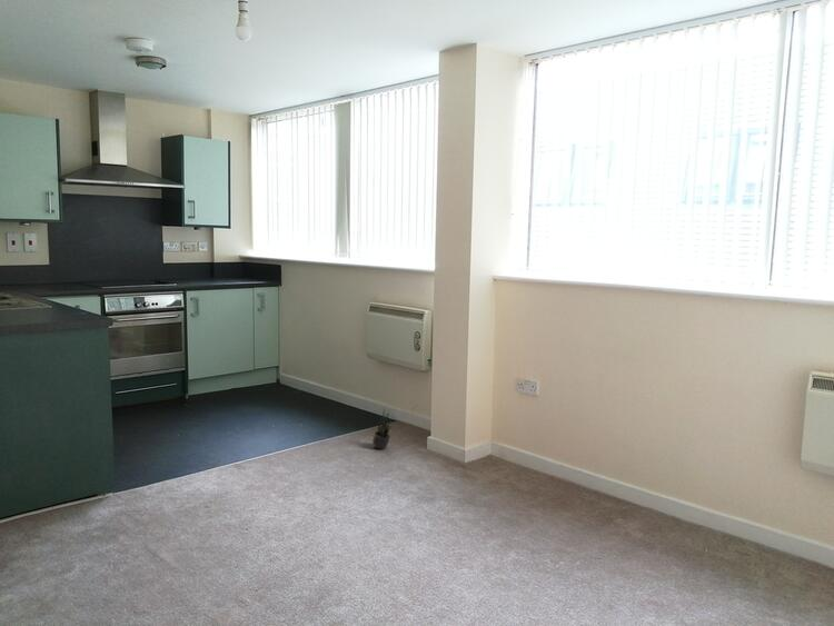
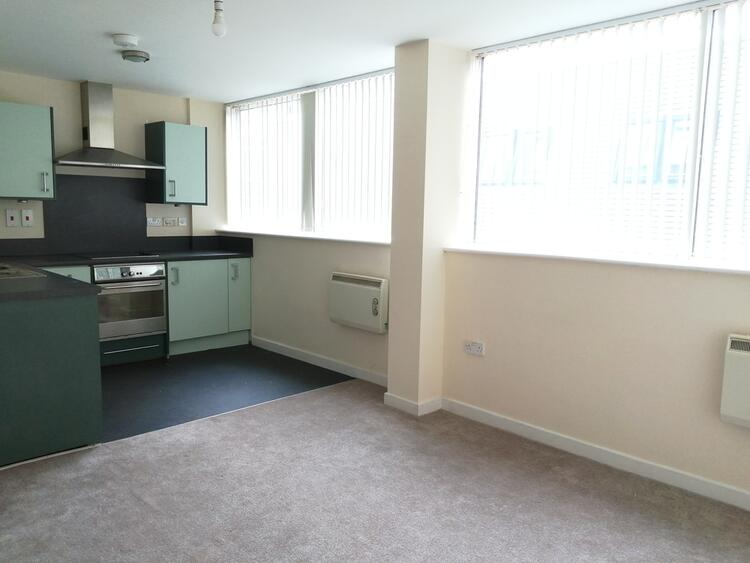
- potted plant [371,407,395,450]
